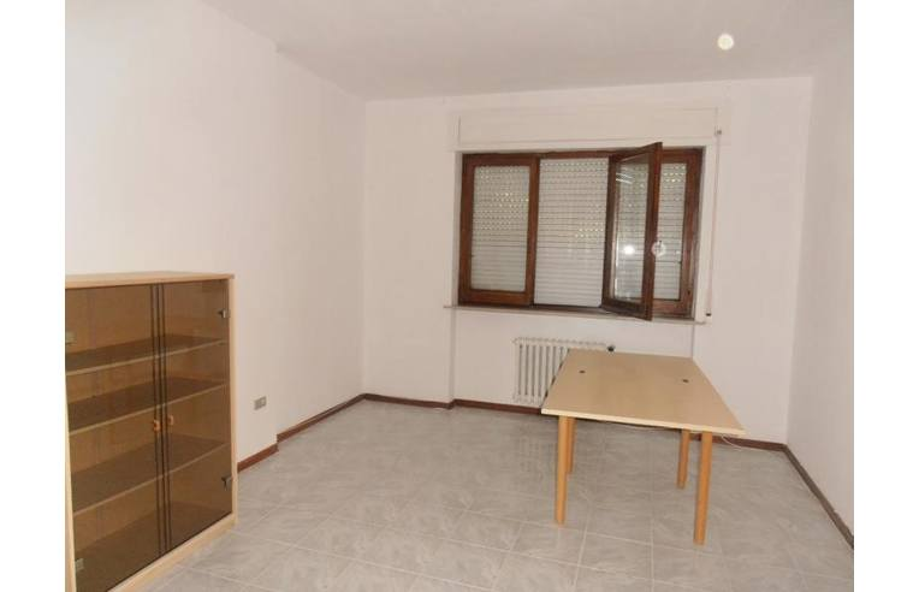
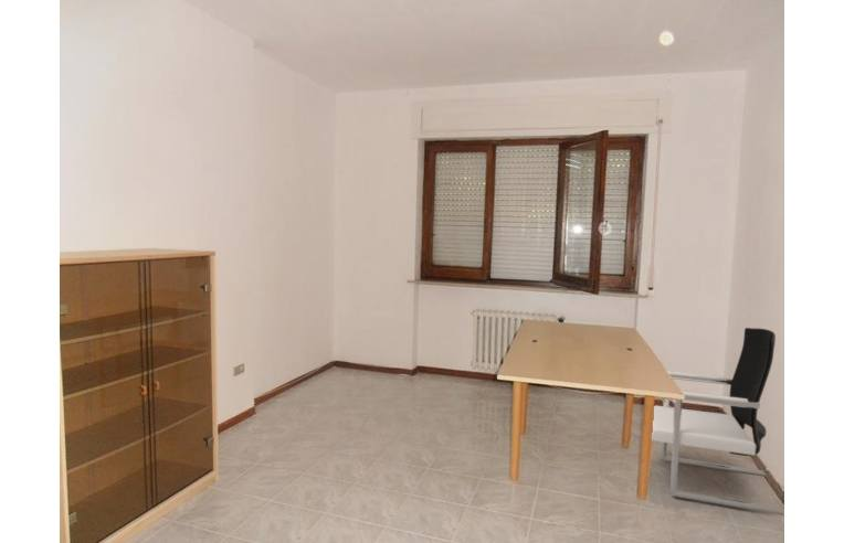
+ office chair [651,327,784,517]
